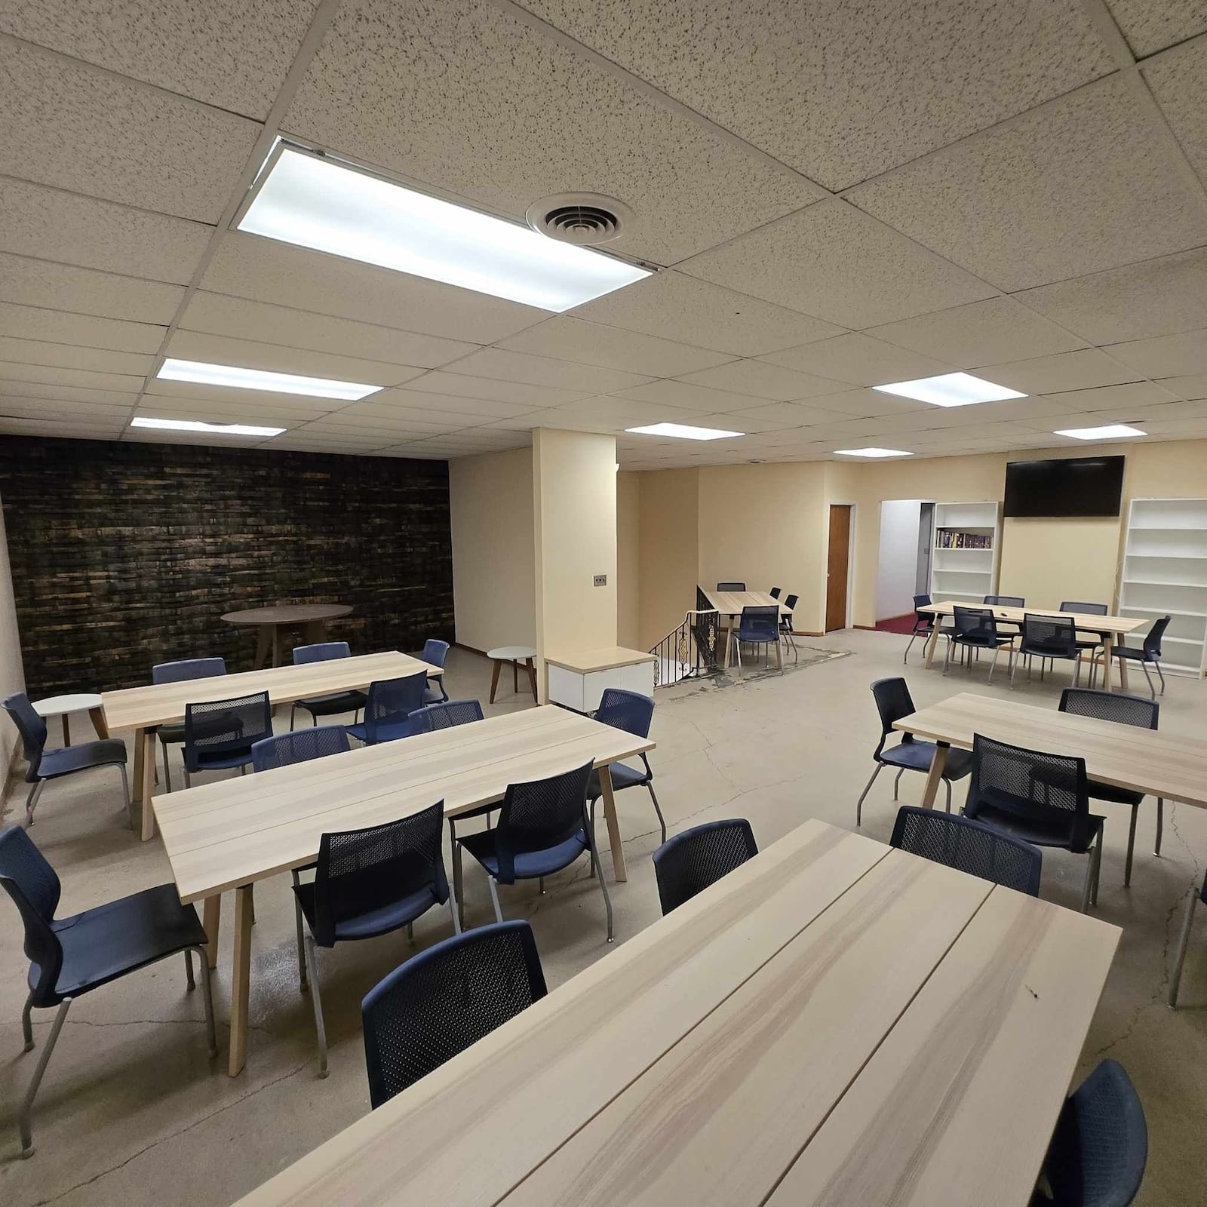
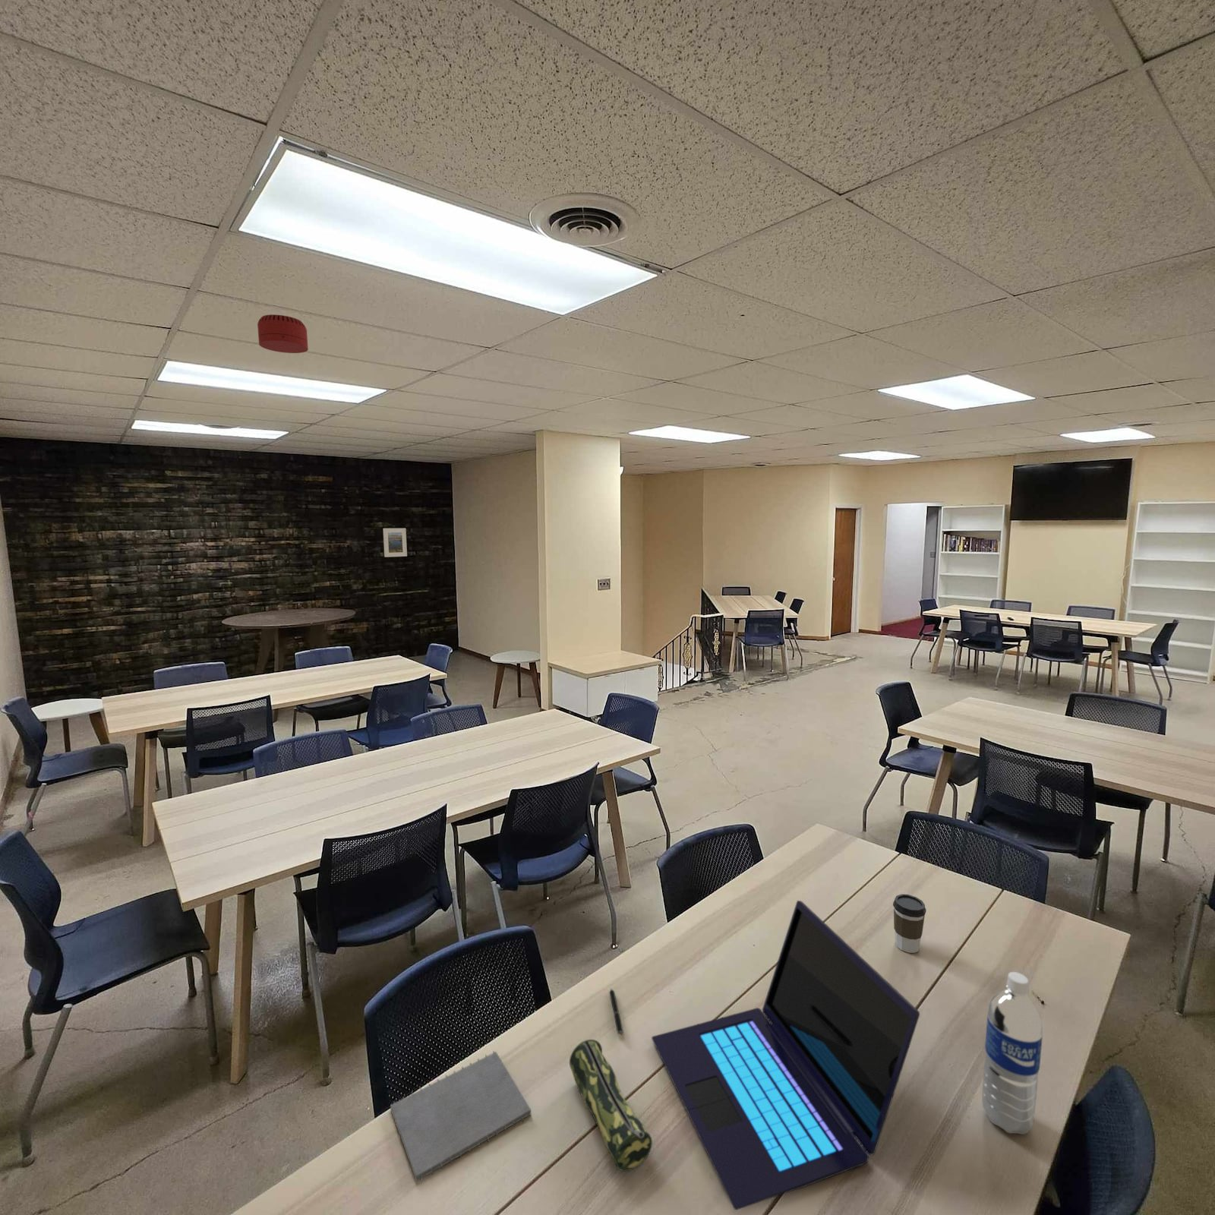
+ coffee cup [892,893,927,954]
+ pencil case [569,1039,653,1172]
+ notepad [389,1050,532,1183]
+ smoke detector [257,314,309,354]
+ laptop [651,900,920,1211]
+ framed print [383,527,408,559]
+ pen [609,987,623,1036]
+ water bottle [981,971,1044,1135]
